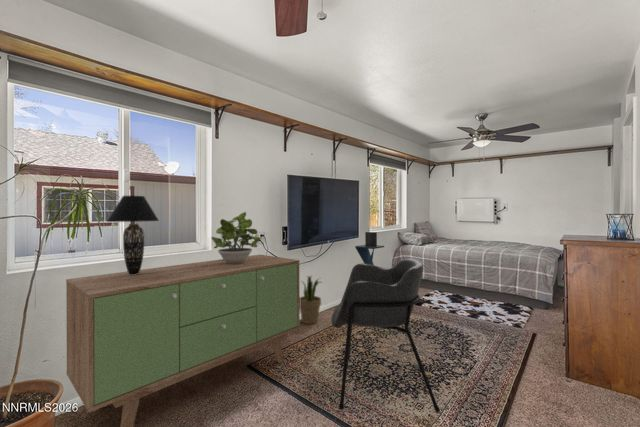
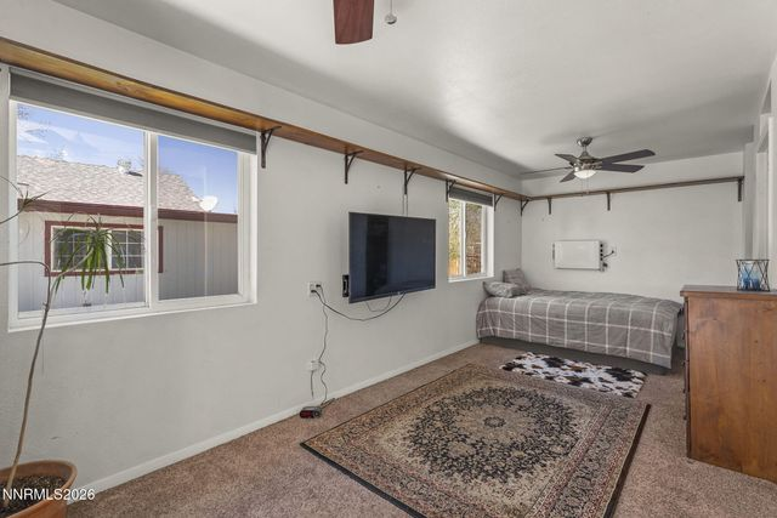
- pedestal table [354,231,385,266]
- armchair [330,257,441,413]
- potted plant [300,274,323,325]
- sideboard [65,254,301,427]
- potted plant [211,211,262,264]
- table lamp [106,195,160,275]
